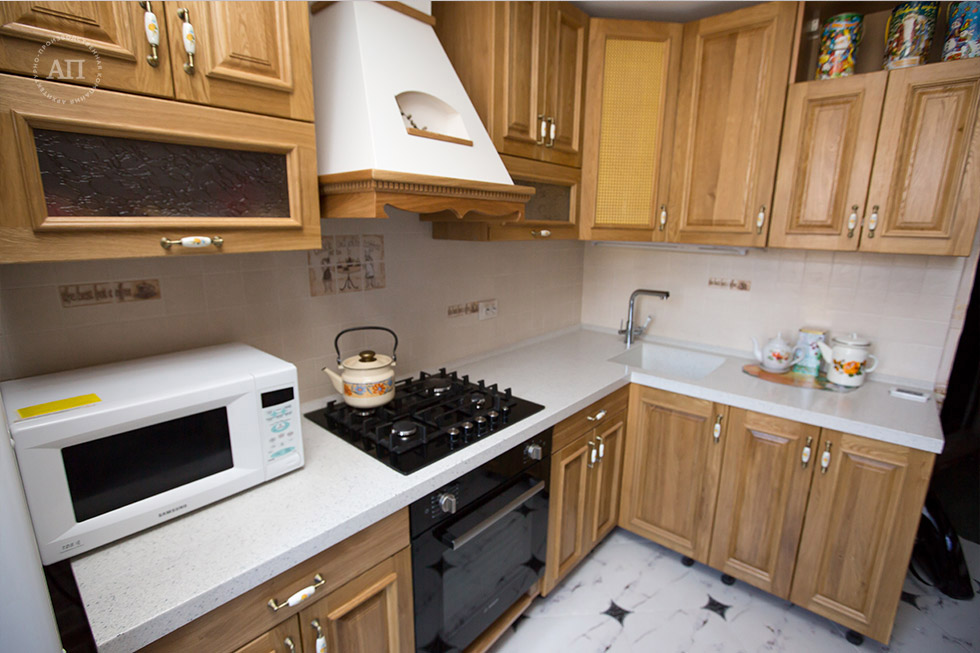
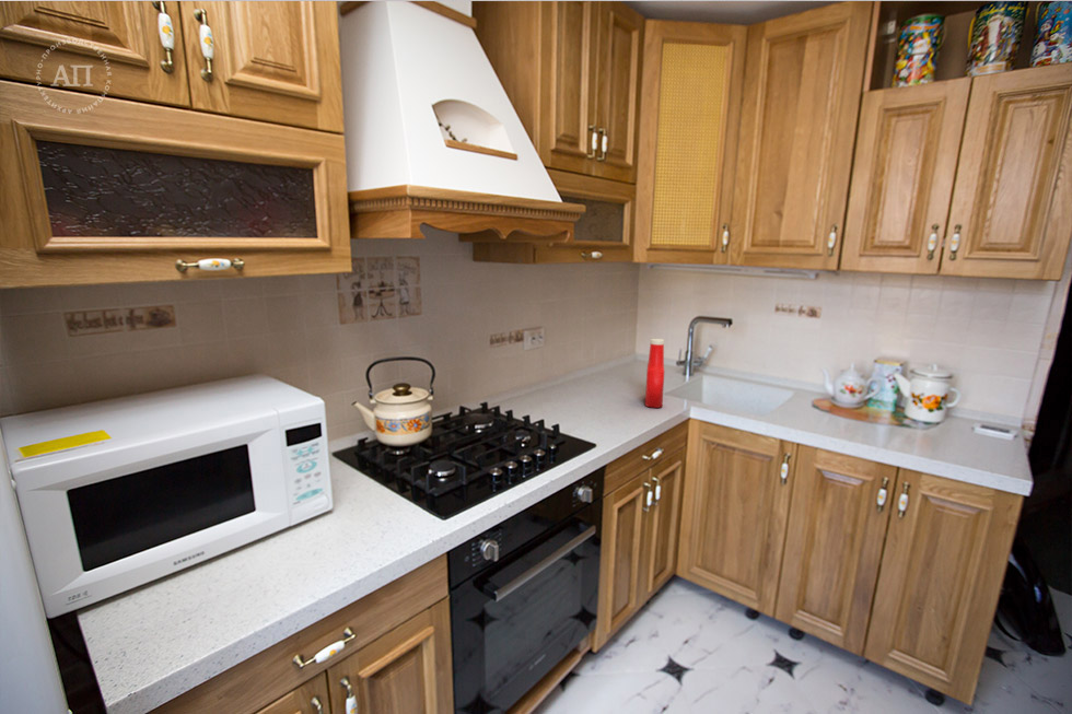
+ soap bottle [644,338,665,409]
